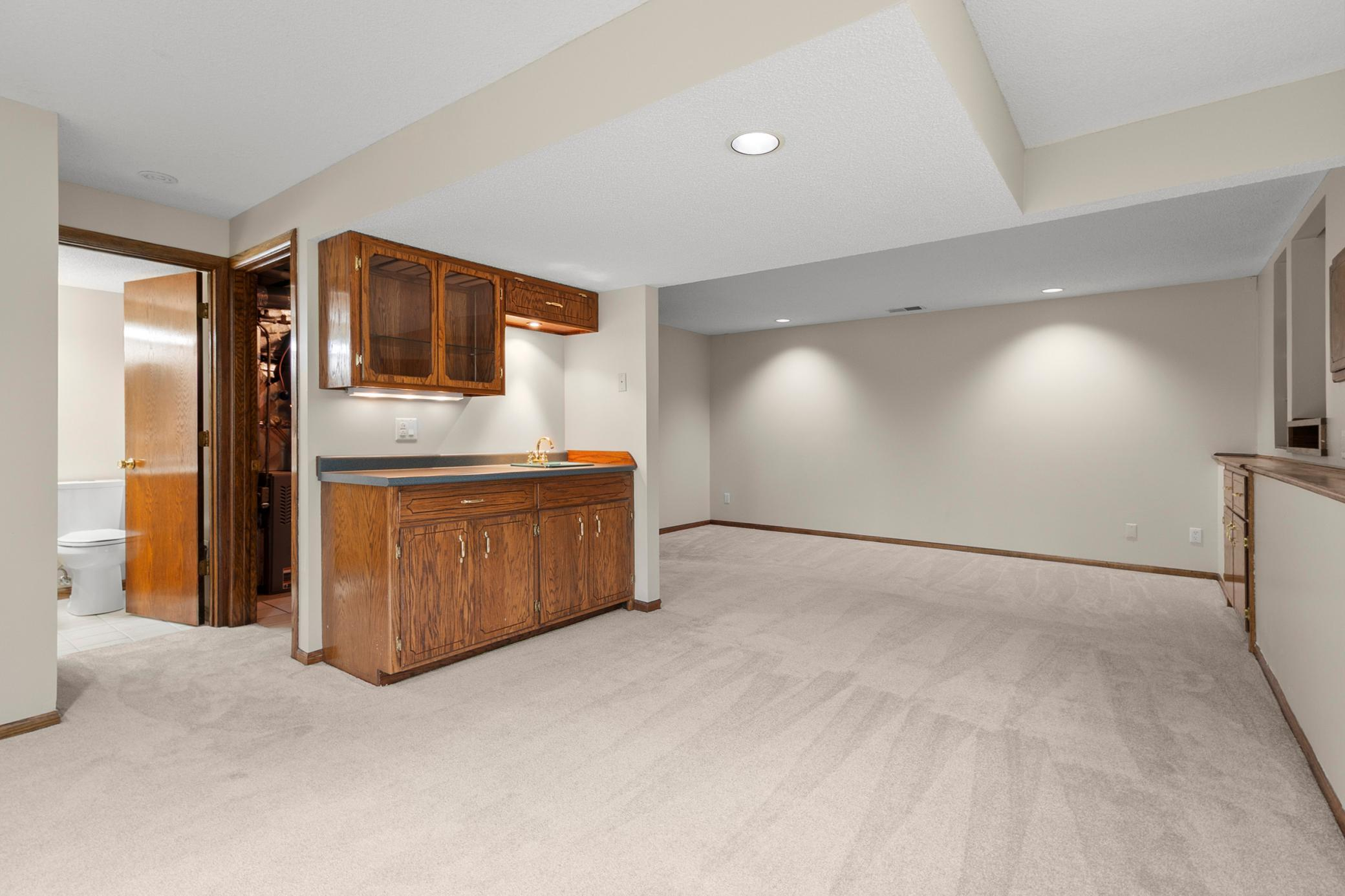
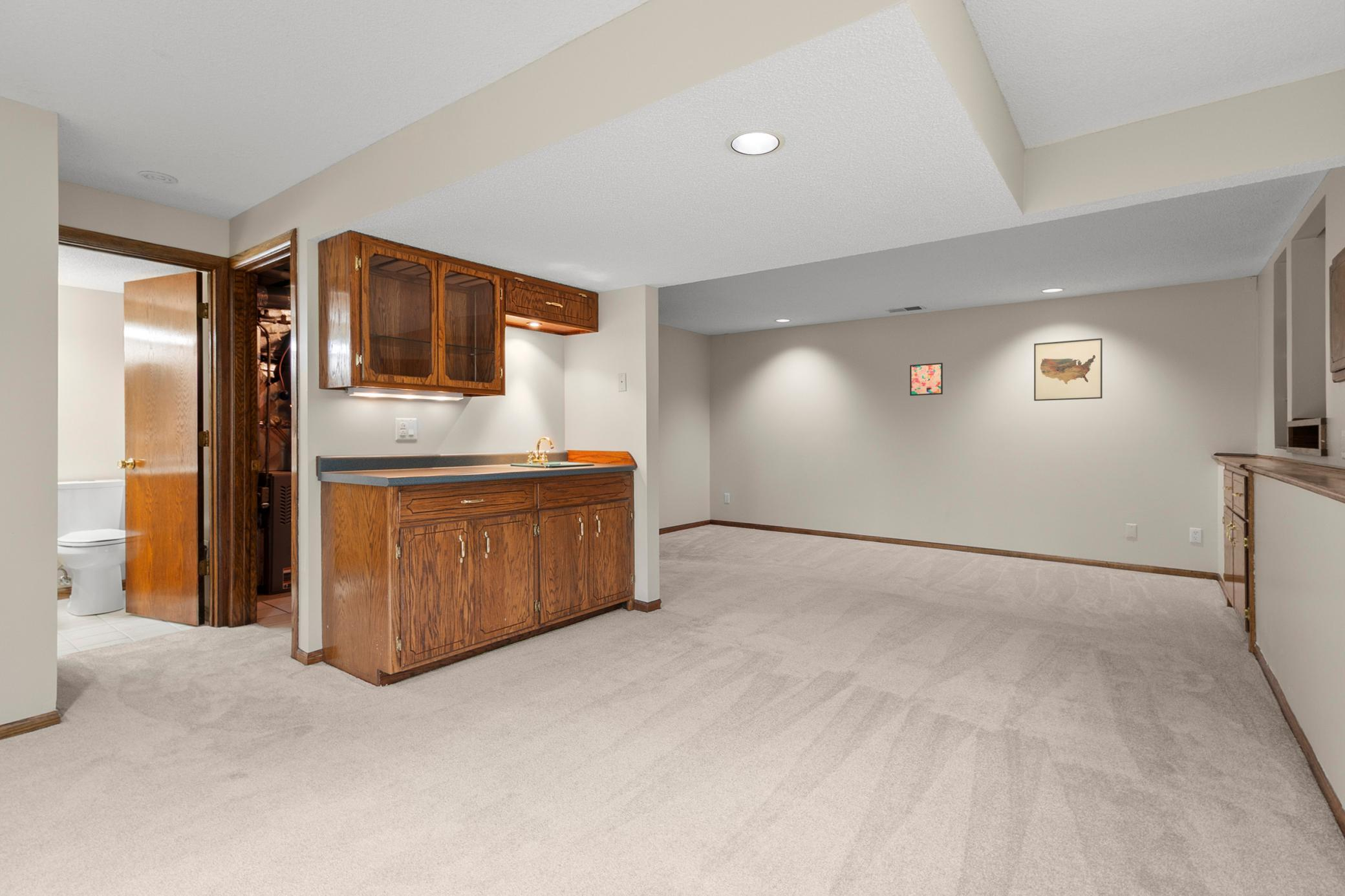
+ wall art [909,362,943,396]
+ wall art [1033,337,1103,401]
